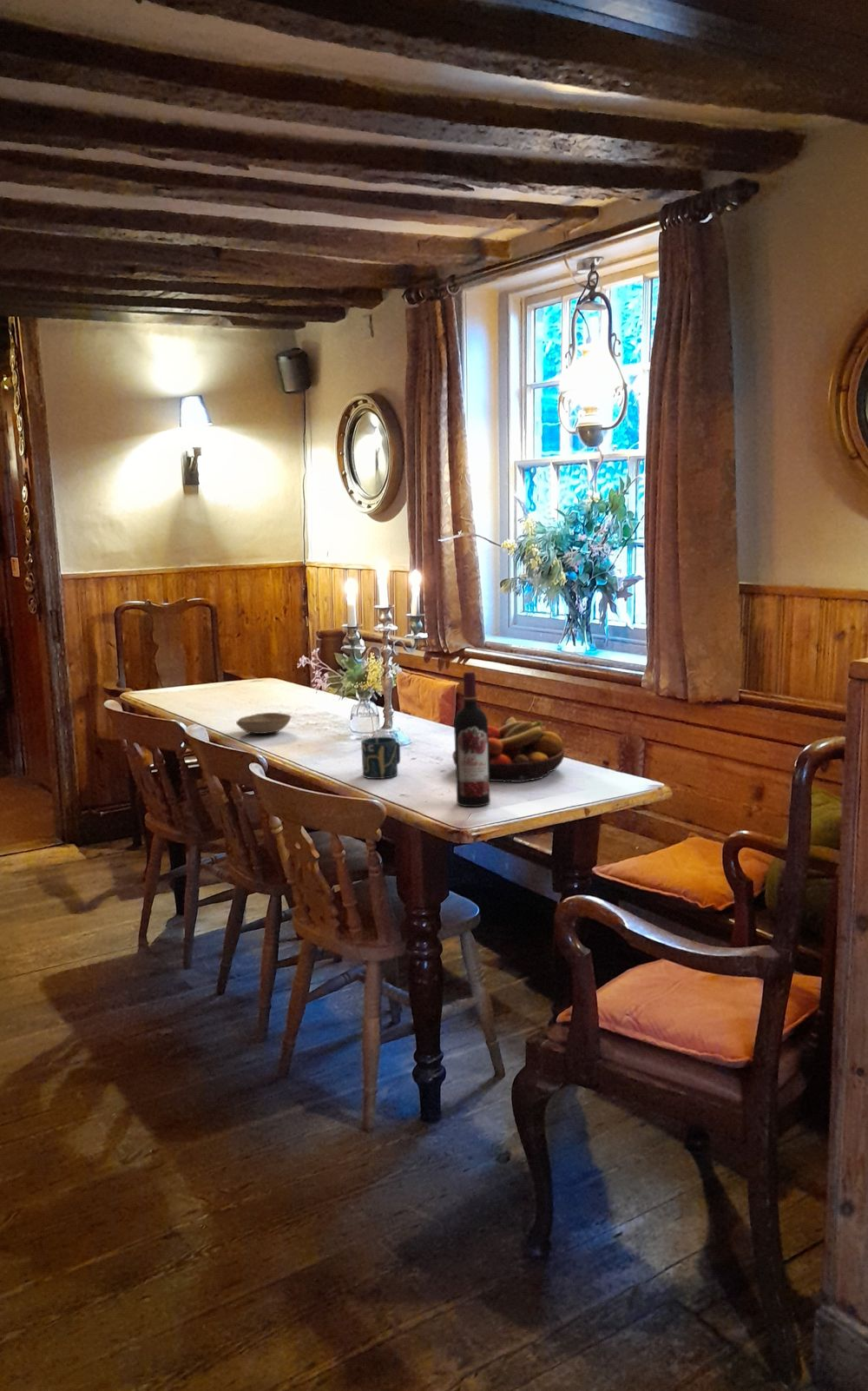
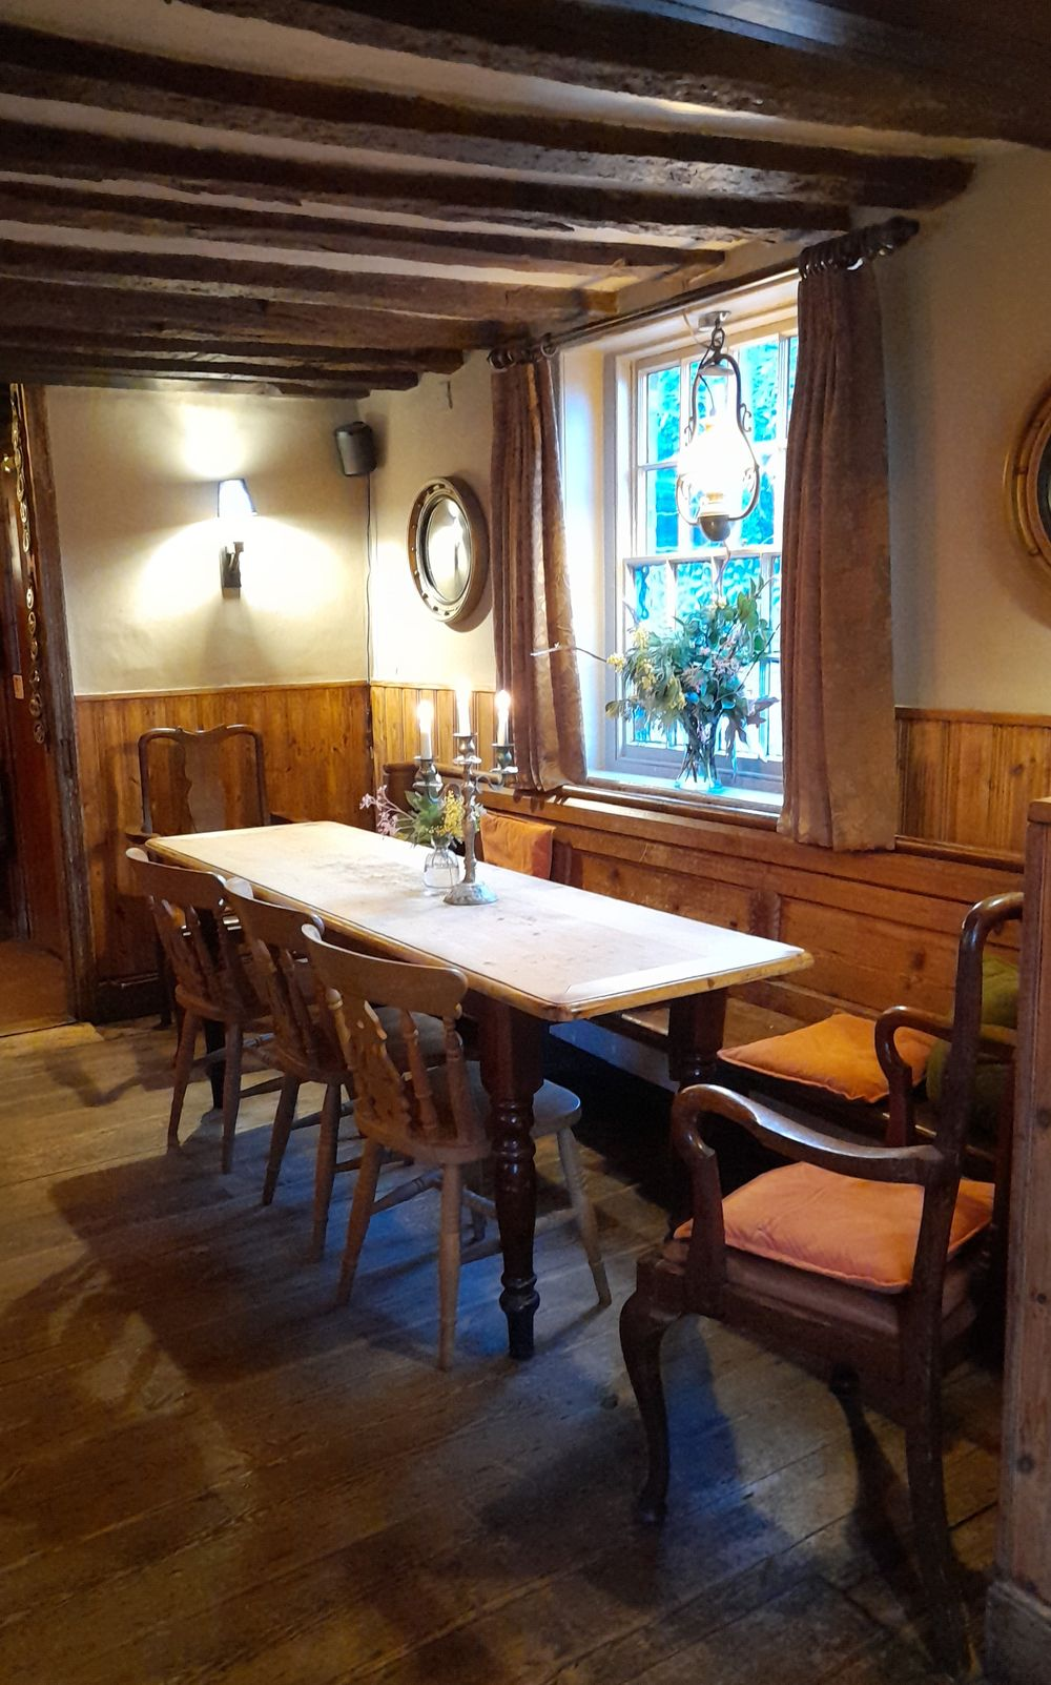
- wine bottle [453,671,491,808]
- cup [360,736,401,780]
- bowl [235,712,292,735]
- fruit bowl [451,716,565,783]
